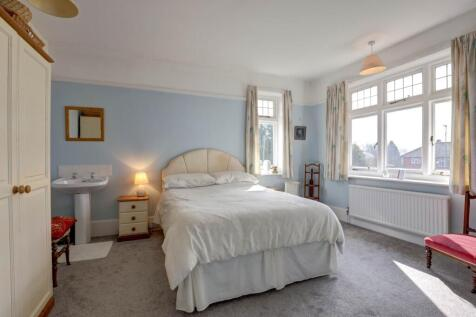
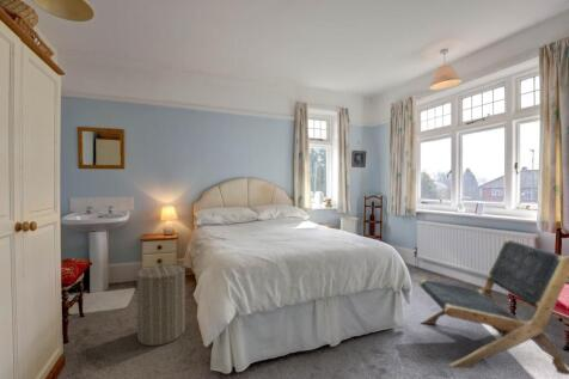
+ lounge chair [417,238,569,375]
+ laundry hamper [135,259,186,347]
